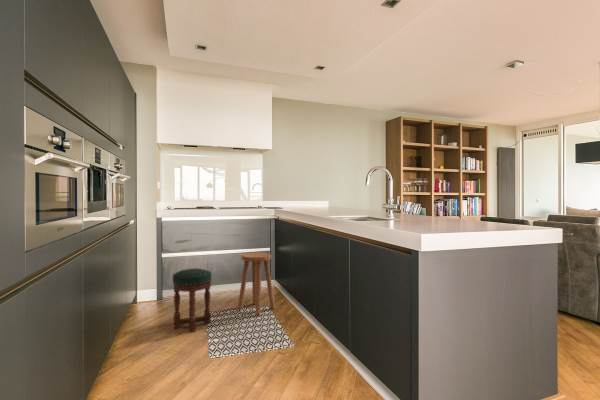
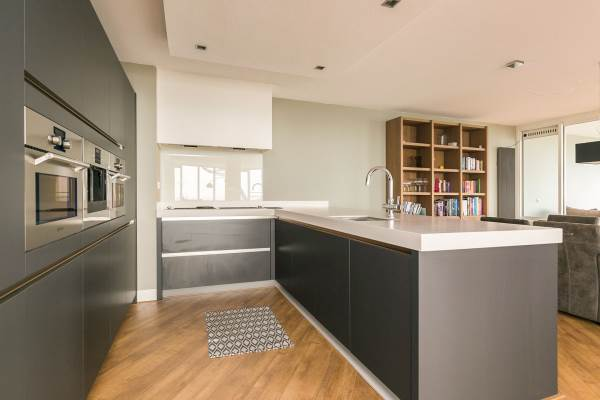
- stool [172,267,213,333]
- stool [237,252,276,316]
